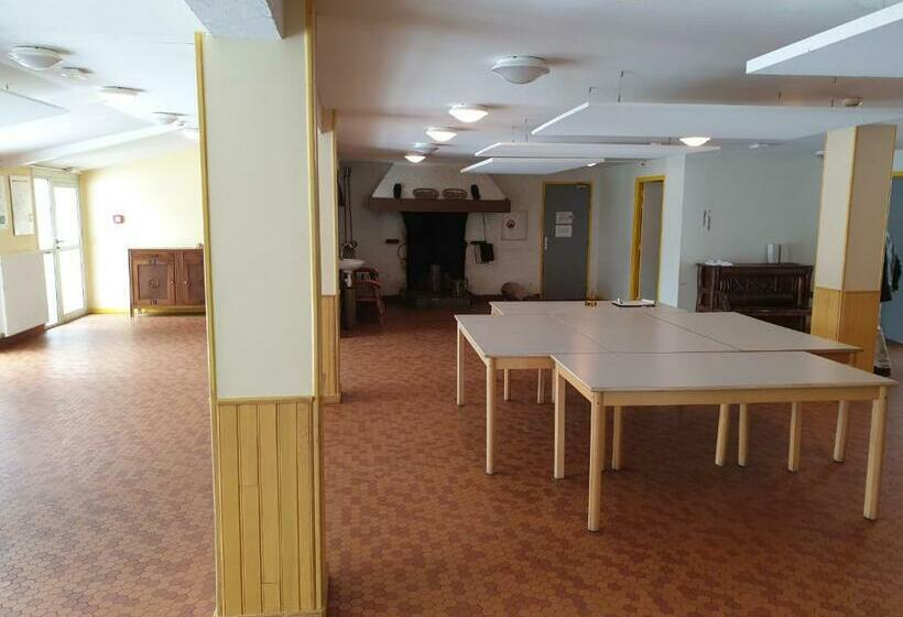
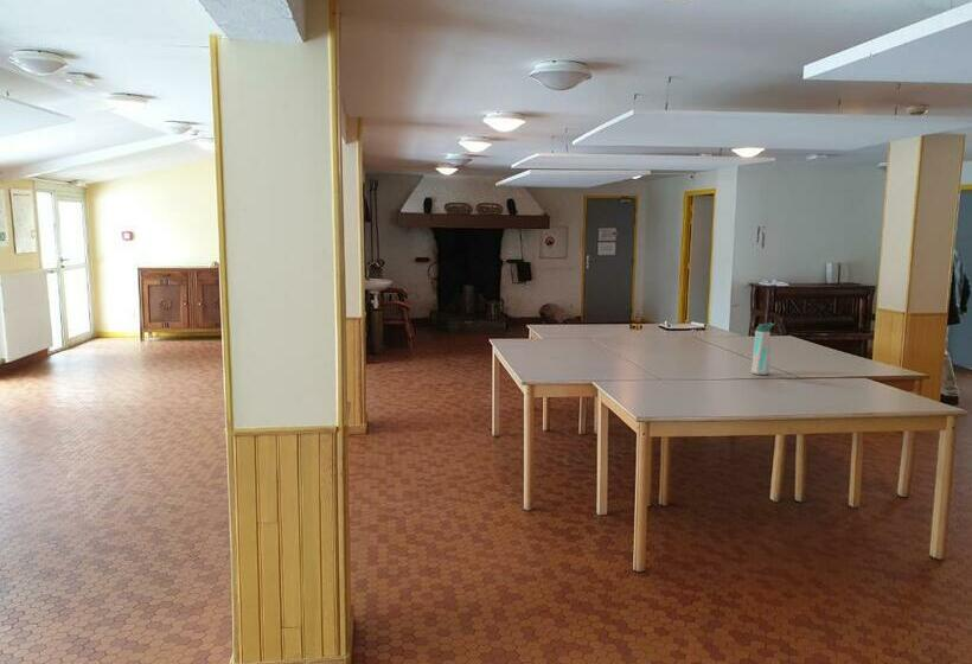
+ water bottle [750,323,775,376]
